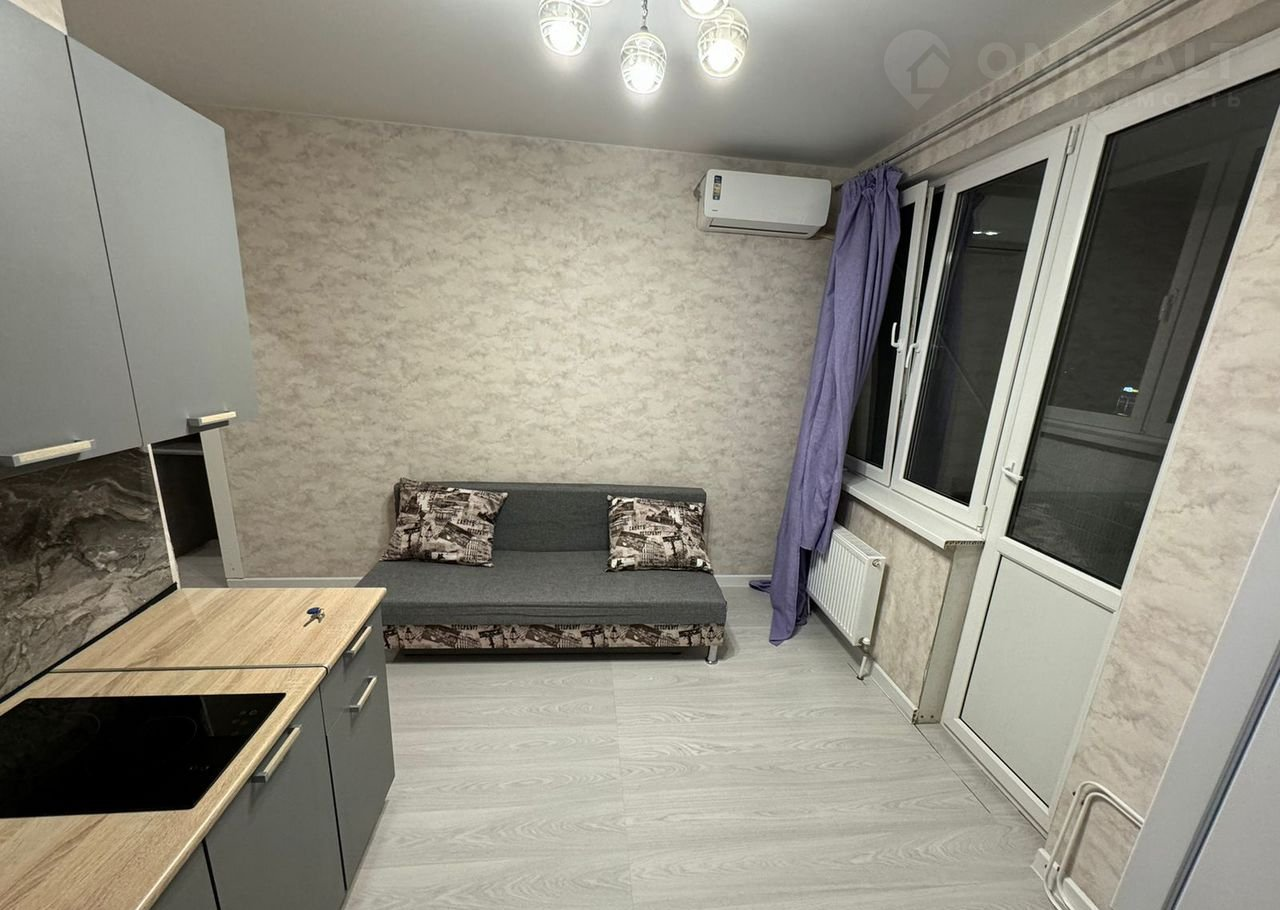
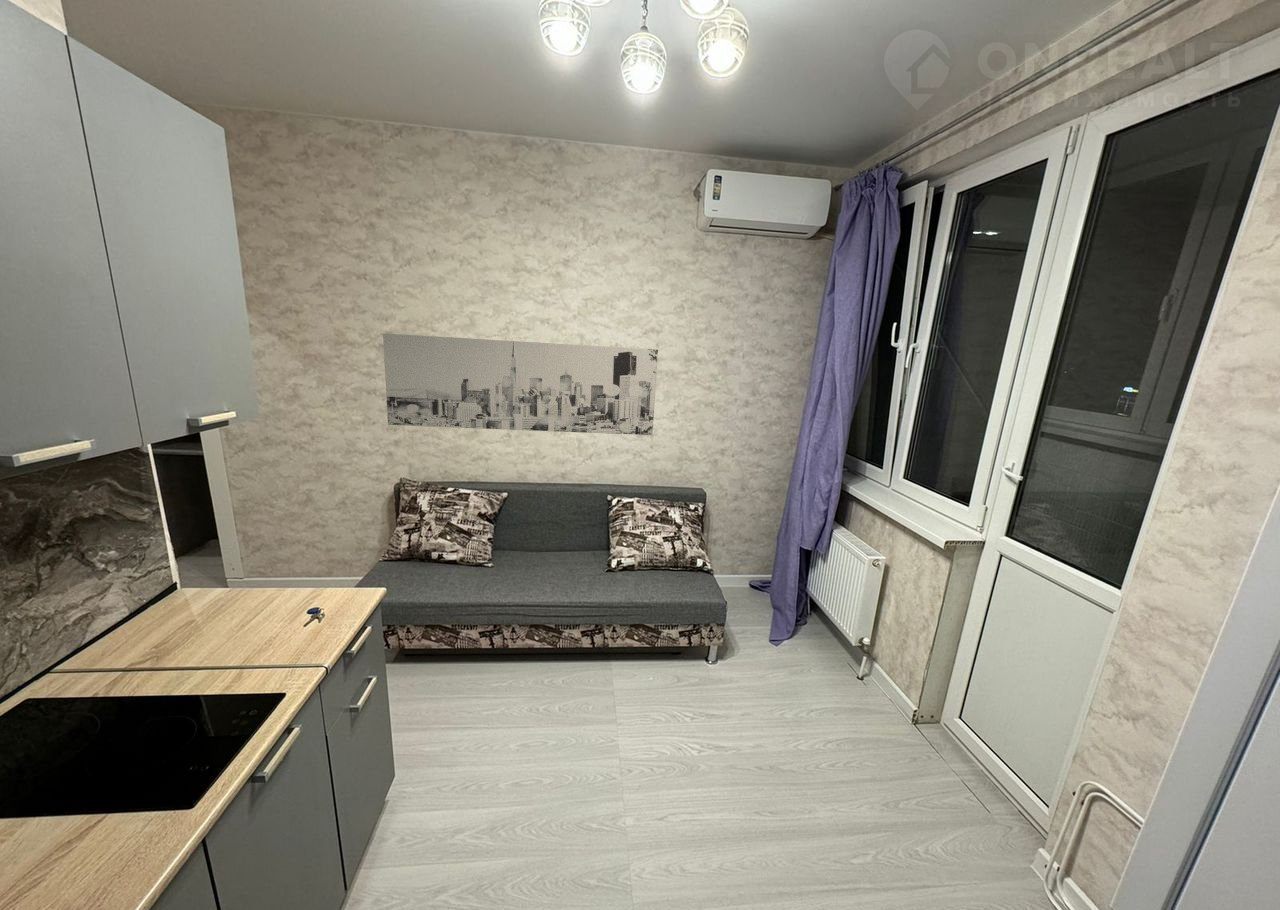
+ wall art [382,332,659,436]
